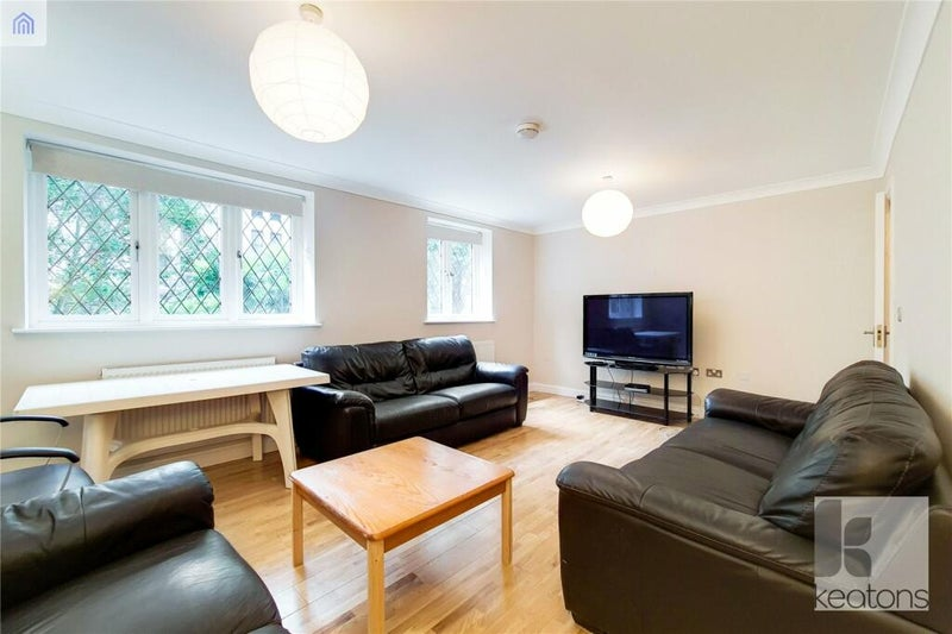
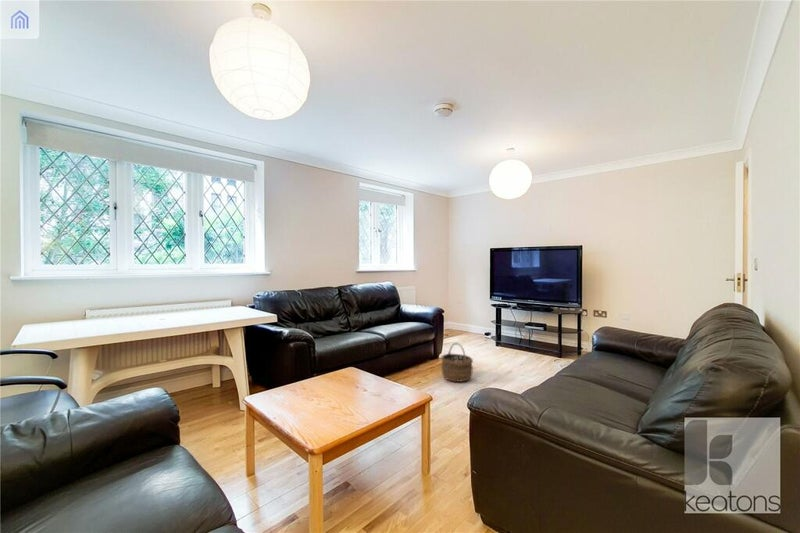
+ wicker basket [440,342,474,383]
